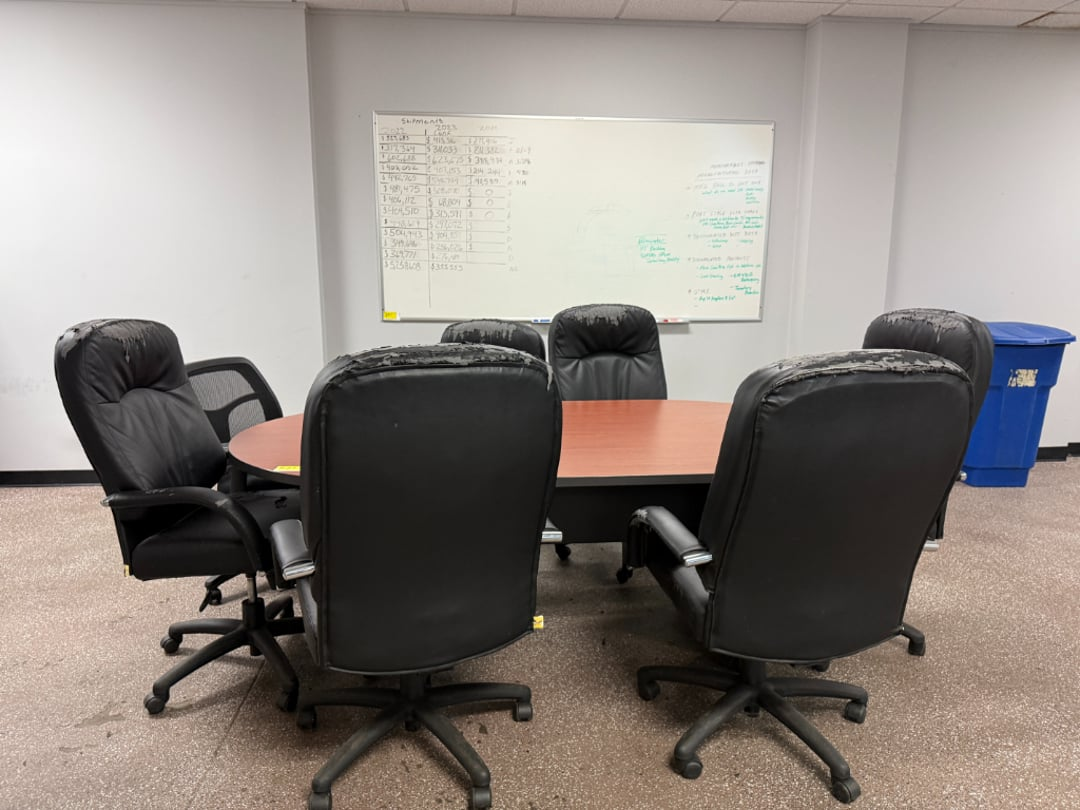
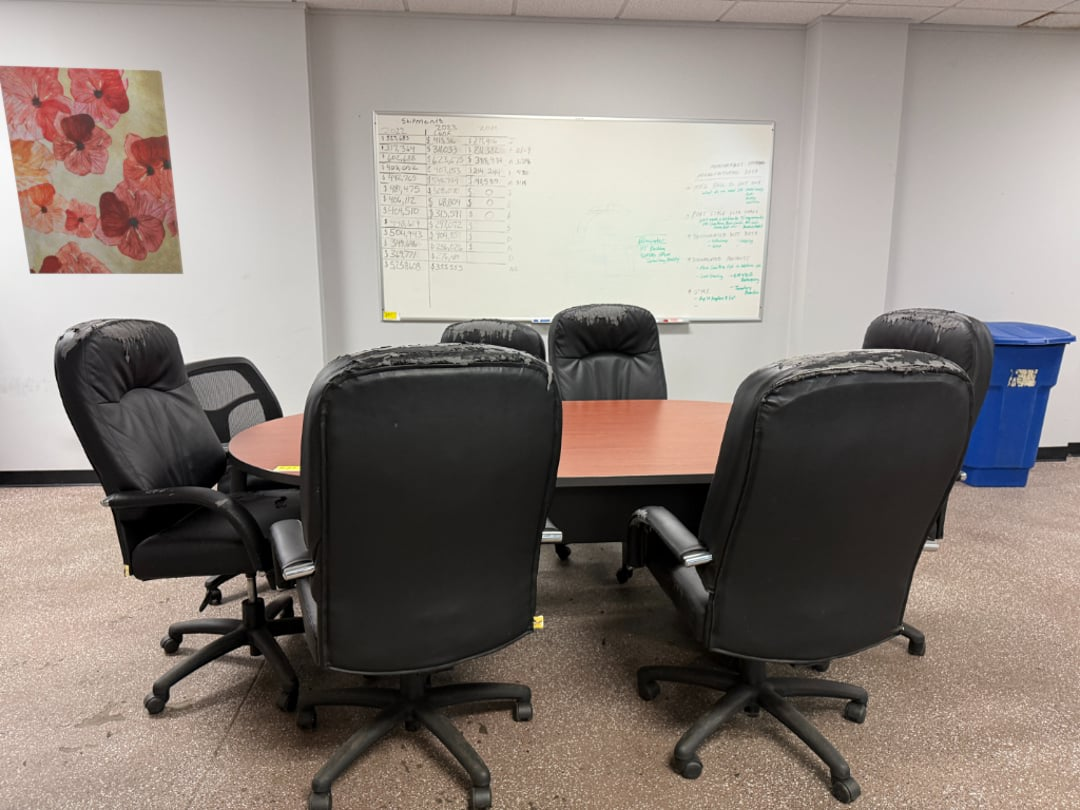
+ wall art [0,65,184,275]
